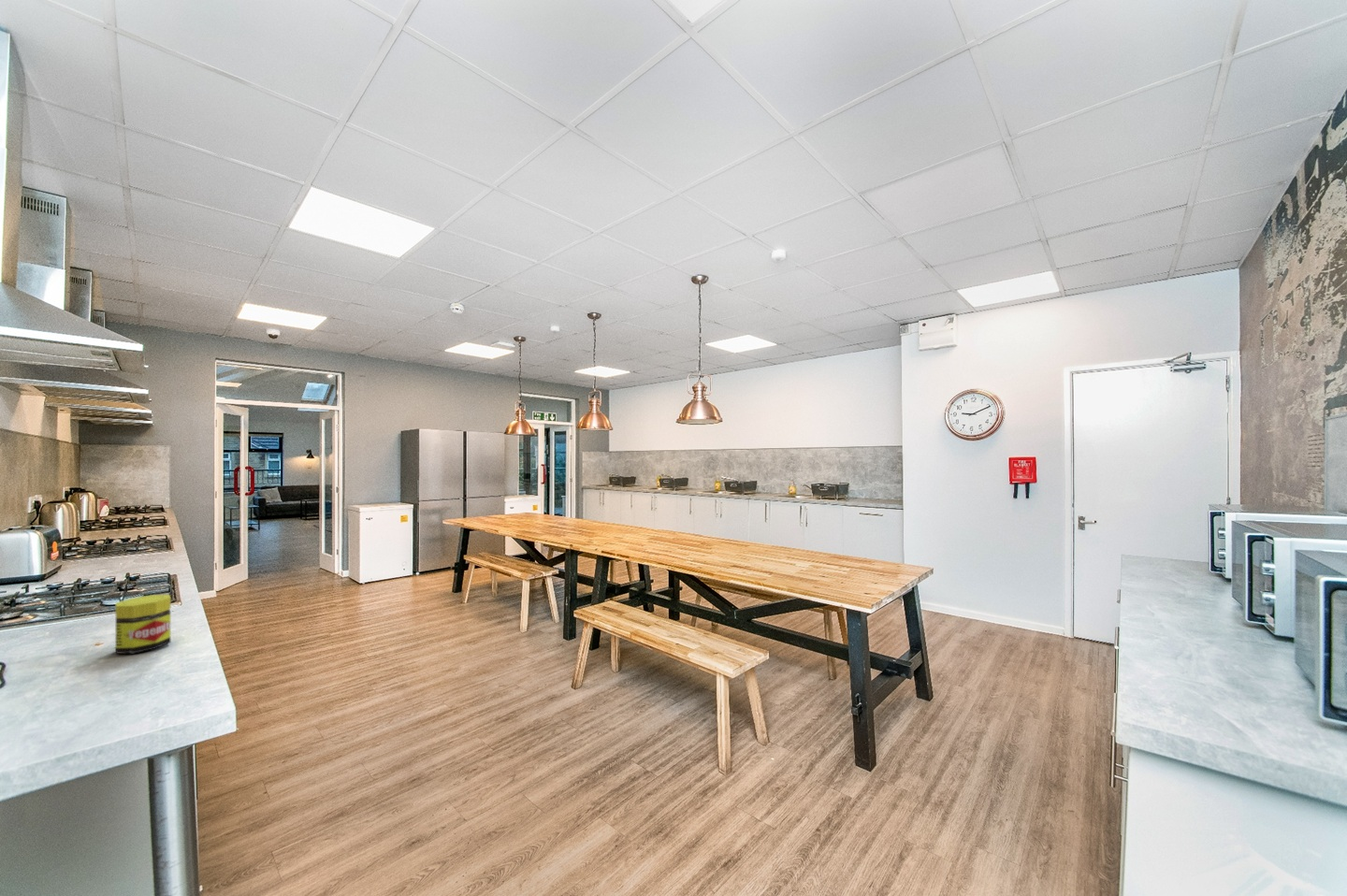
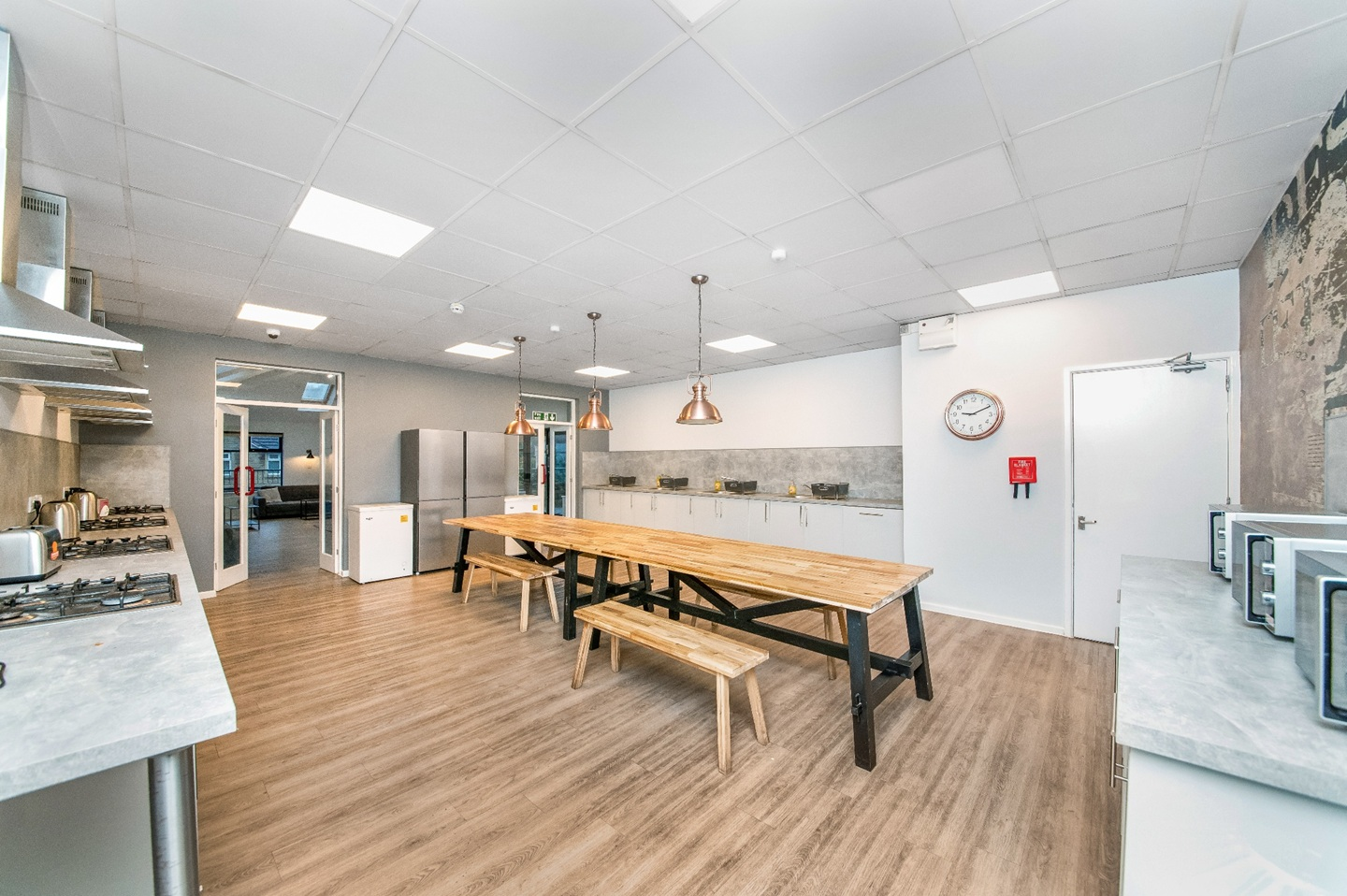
- jar [115,594,171,655]
